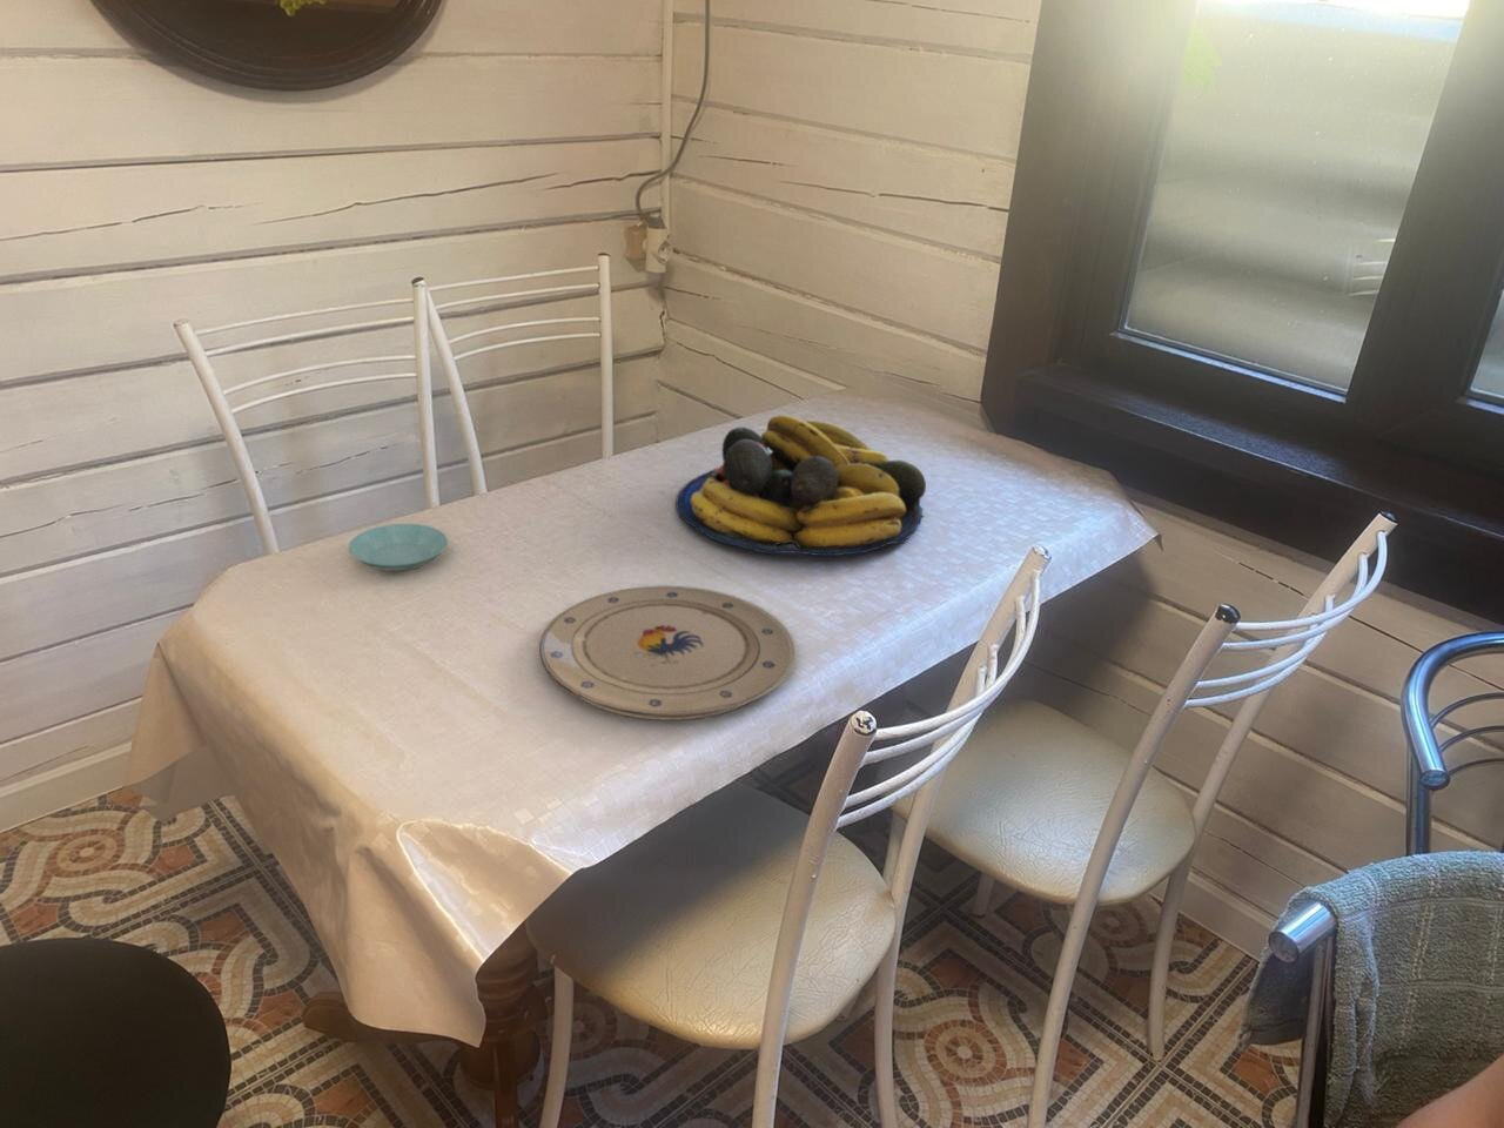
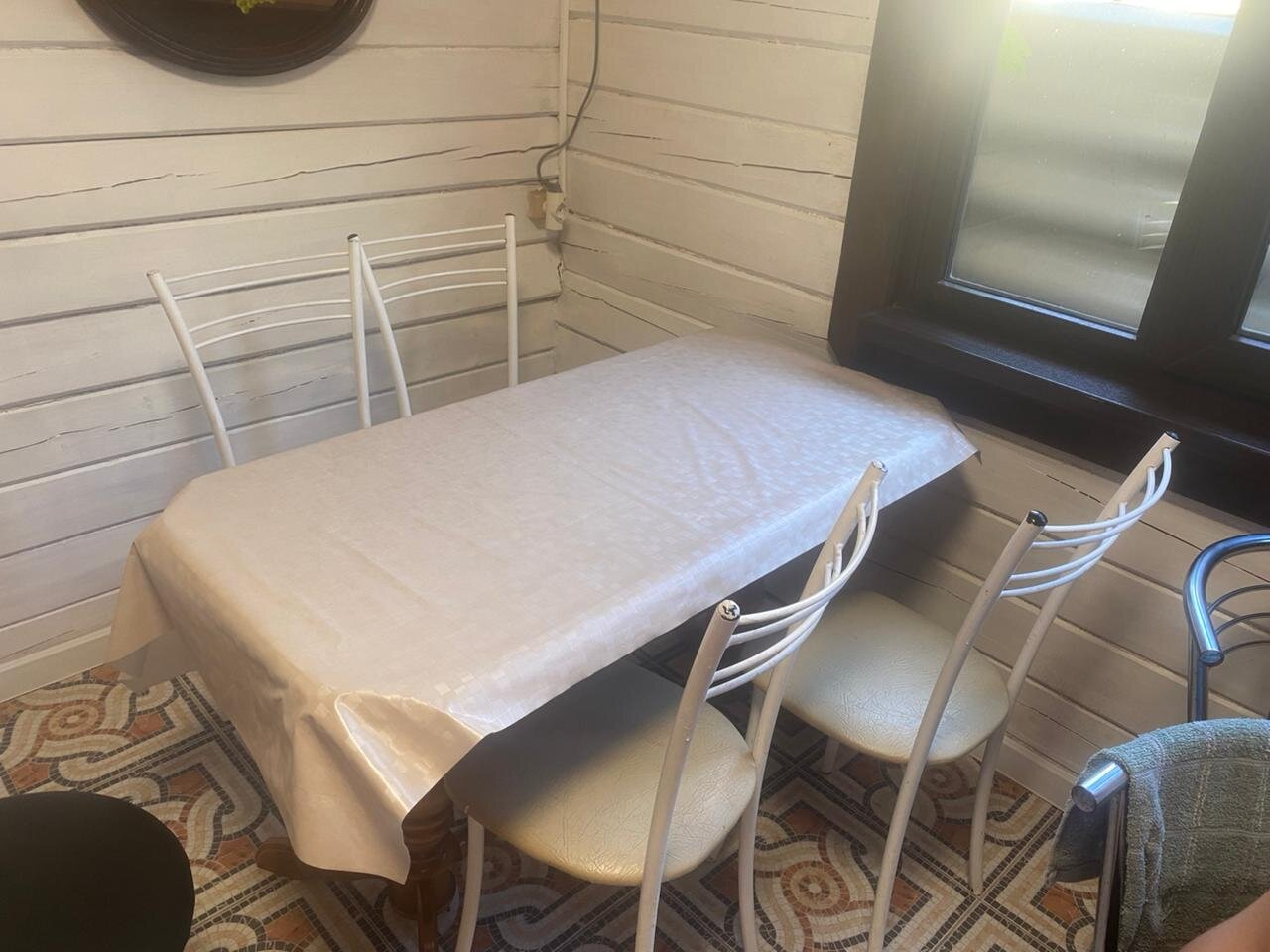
- plate [538,585,798,722]
- fruit bowl [675,414,927,557]
- saucer [348,523,449,572]
